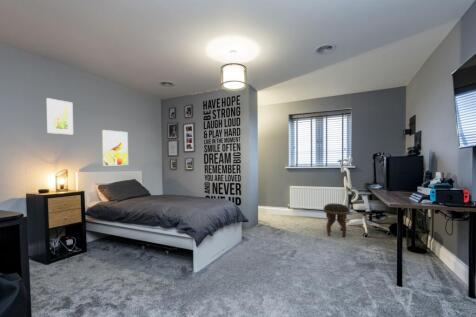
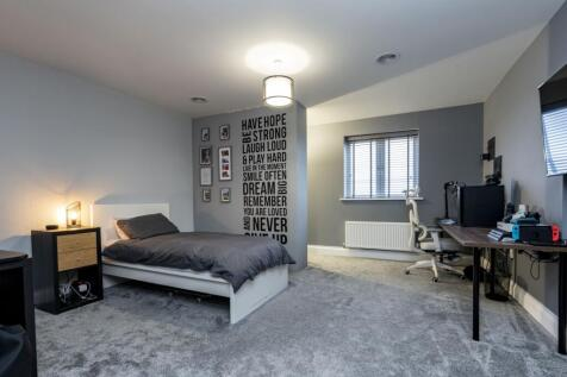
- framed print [101,129,129,167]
- footstool [323,202,351,238]
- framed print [45,97,74,136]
